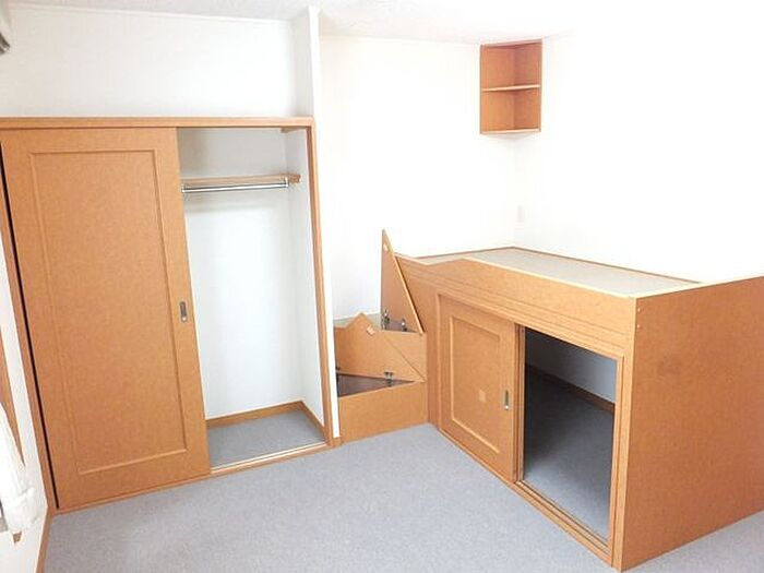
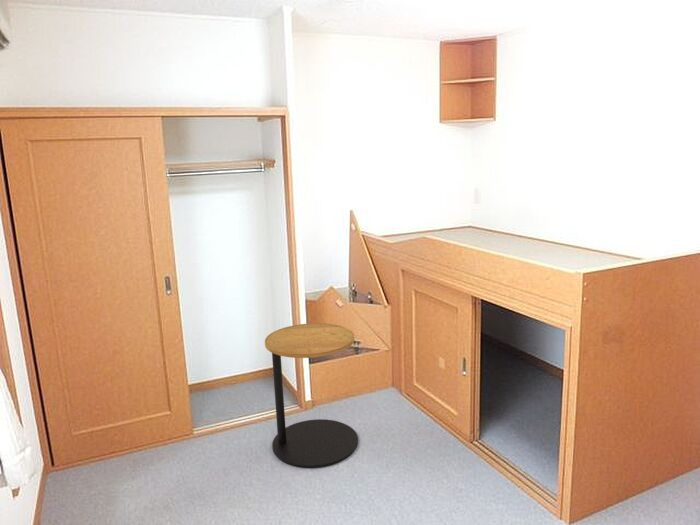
+ side table [264,322,359,468]
